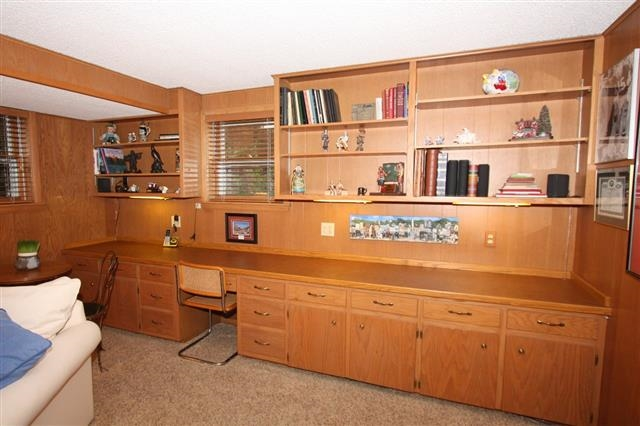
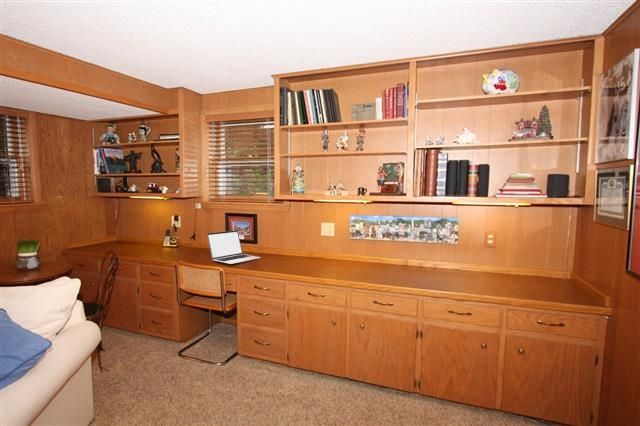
+ laptop [206,229,262,265]
